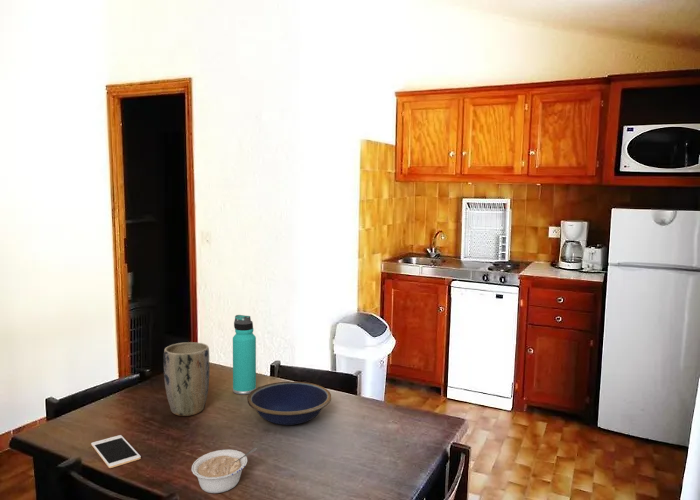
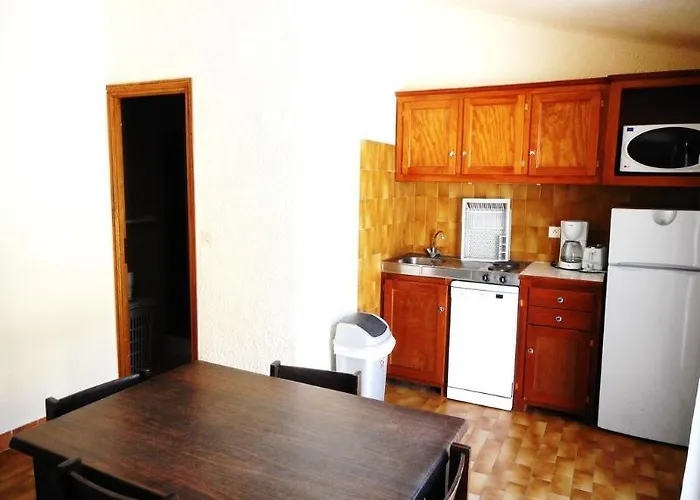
- cell phone [90,434,142,469]
- thermos bottle [232,314,257,395]
- bowl [246,381,332,426]
- legume [191,447,258,494]
- plant pot [163,341,211,417]
